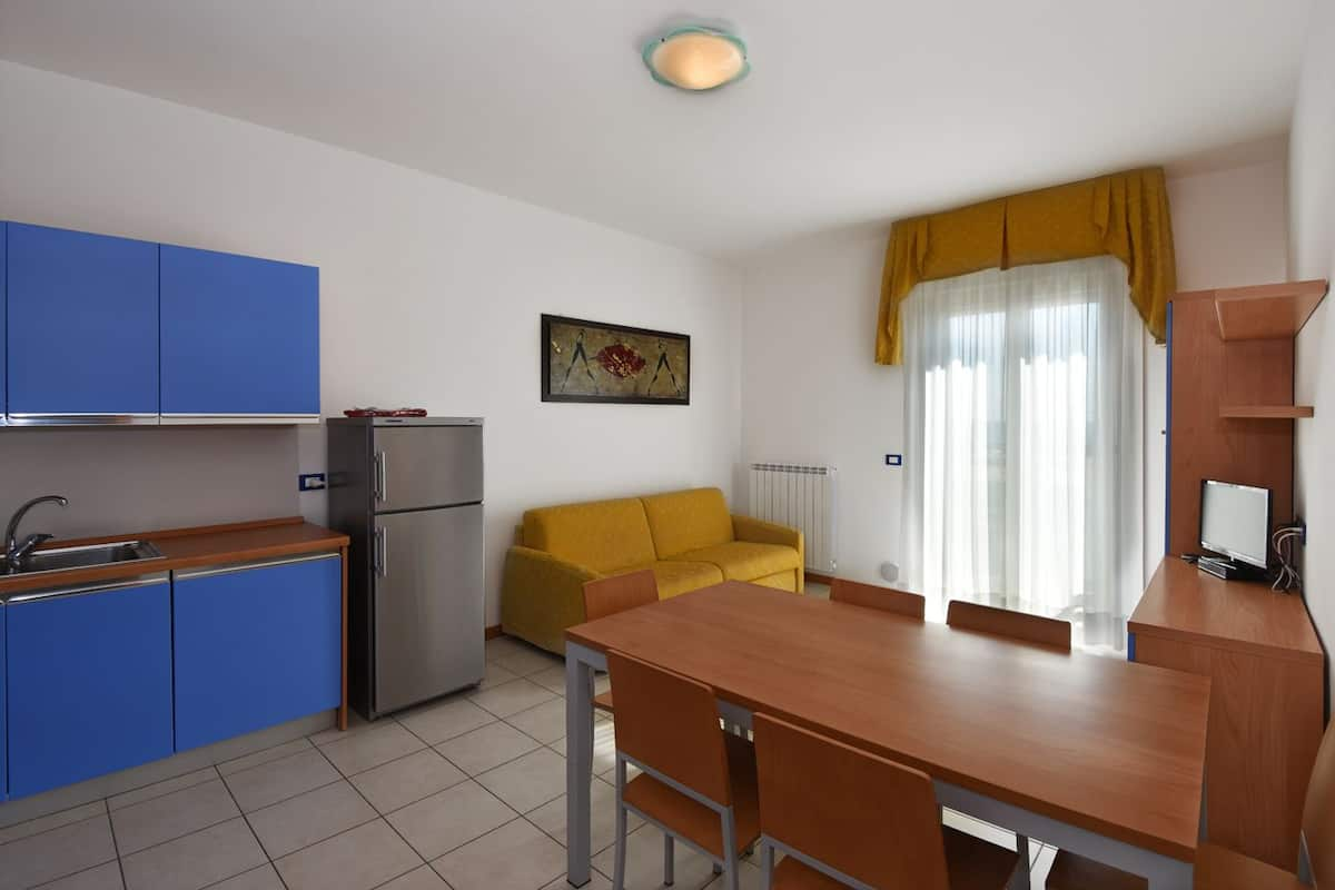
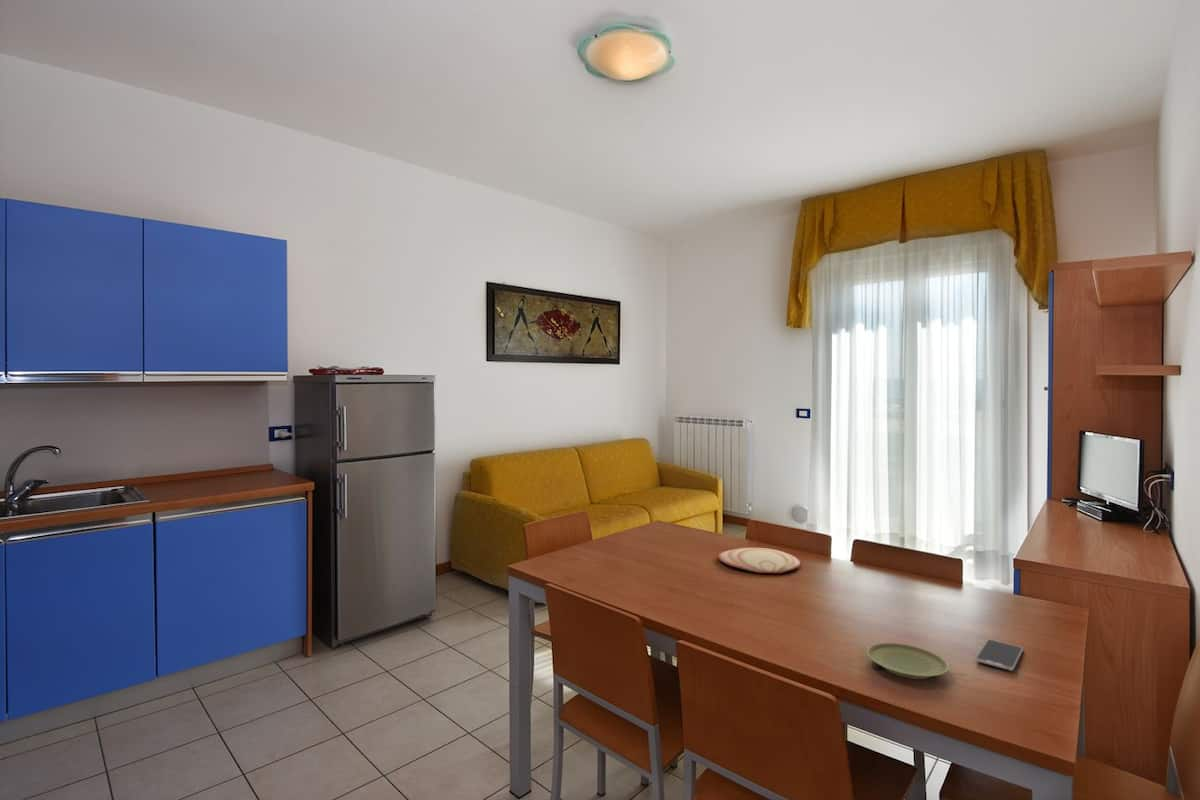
+ plate [866,642,950,680]
+ smartphone [975,638,1024,672]
+ plate [717,547,801,574]
